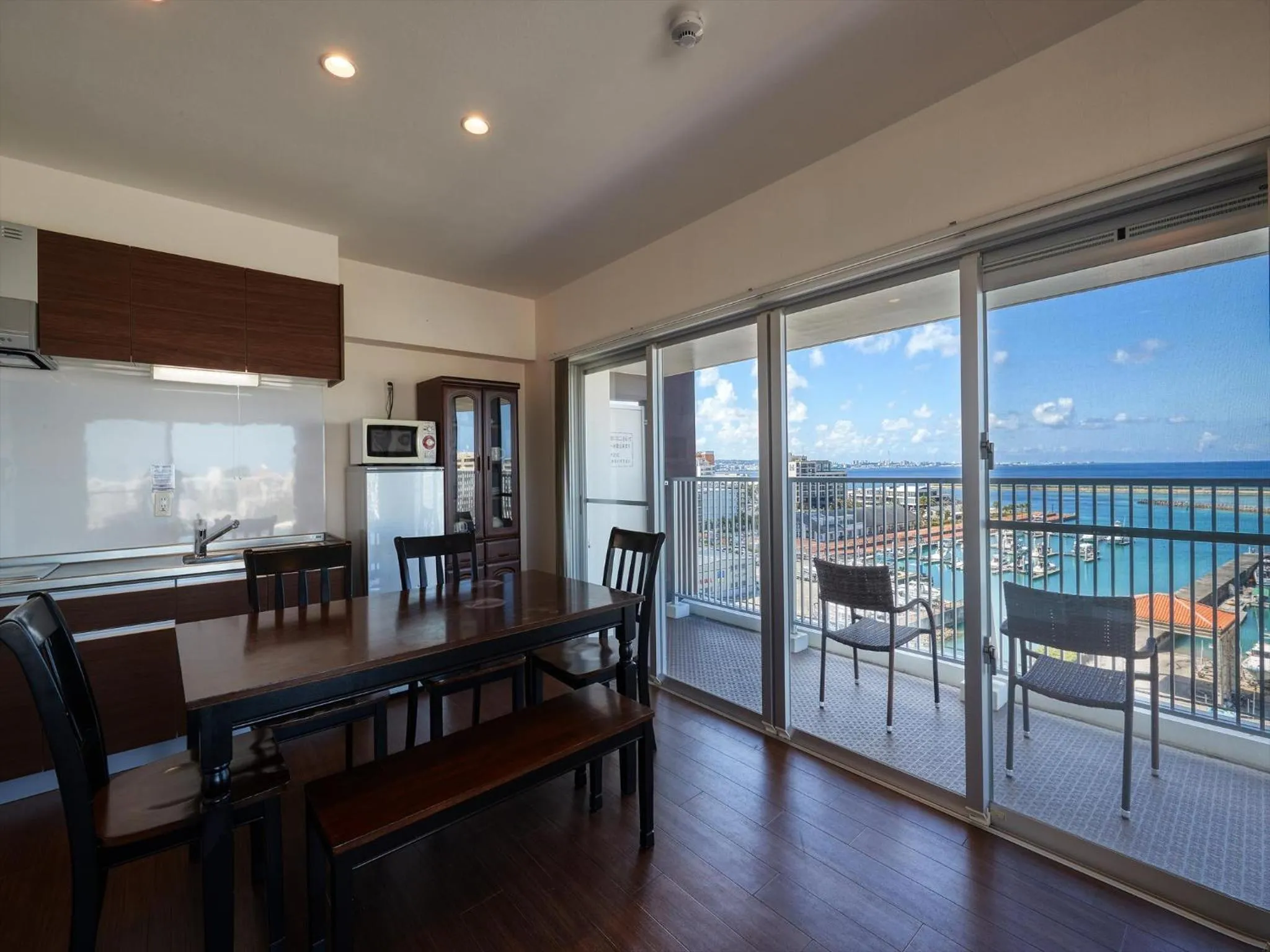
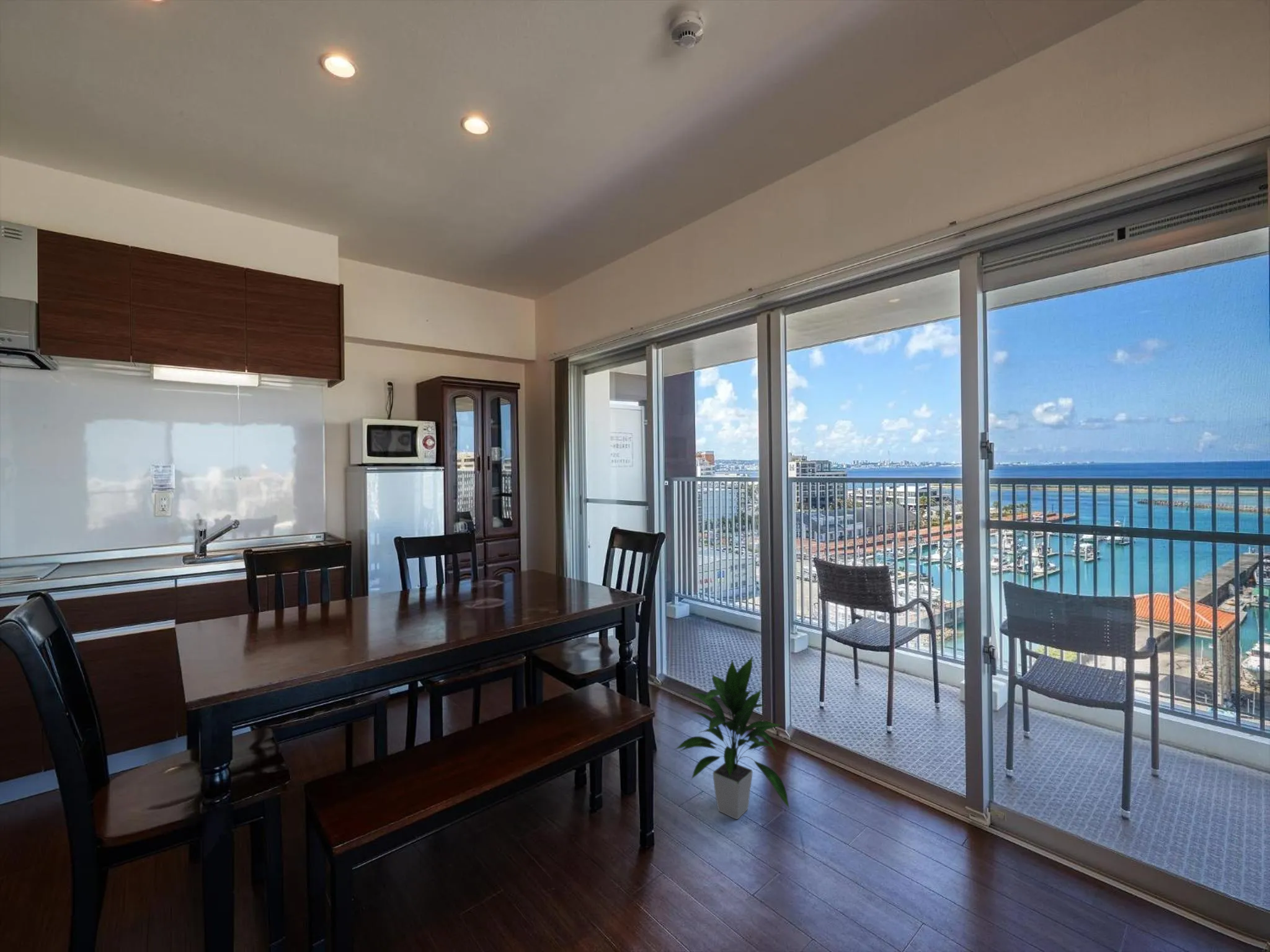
+ indoor plant [674,656,790,820]
